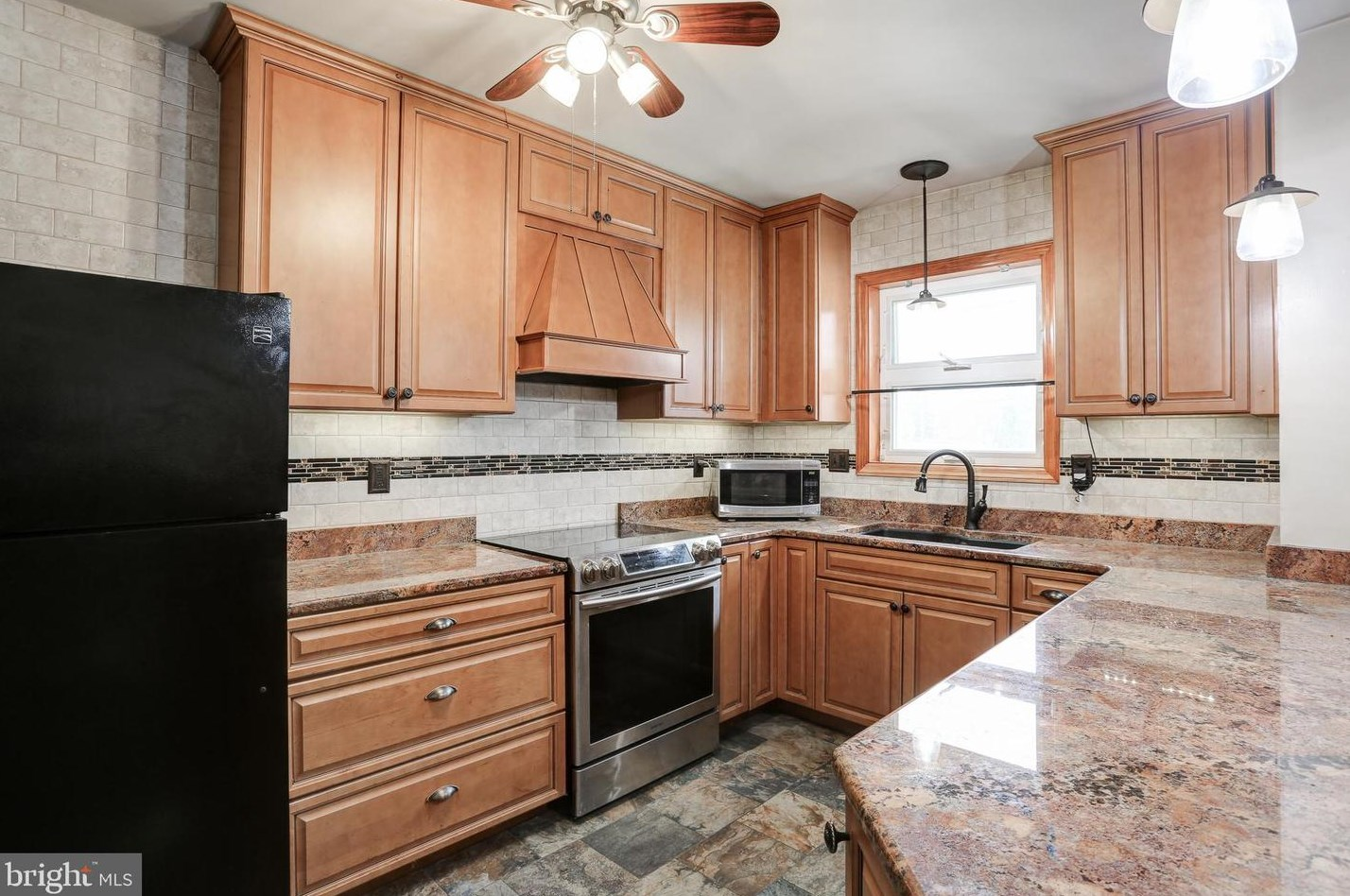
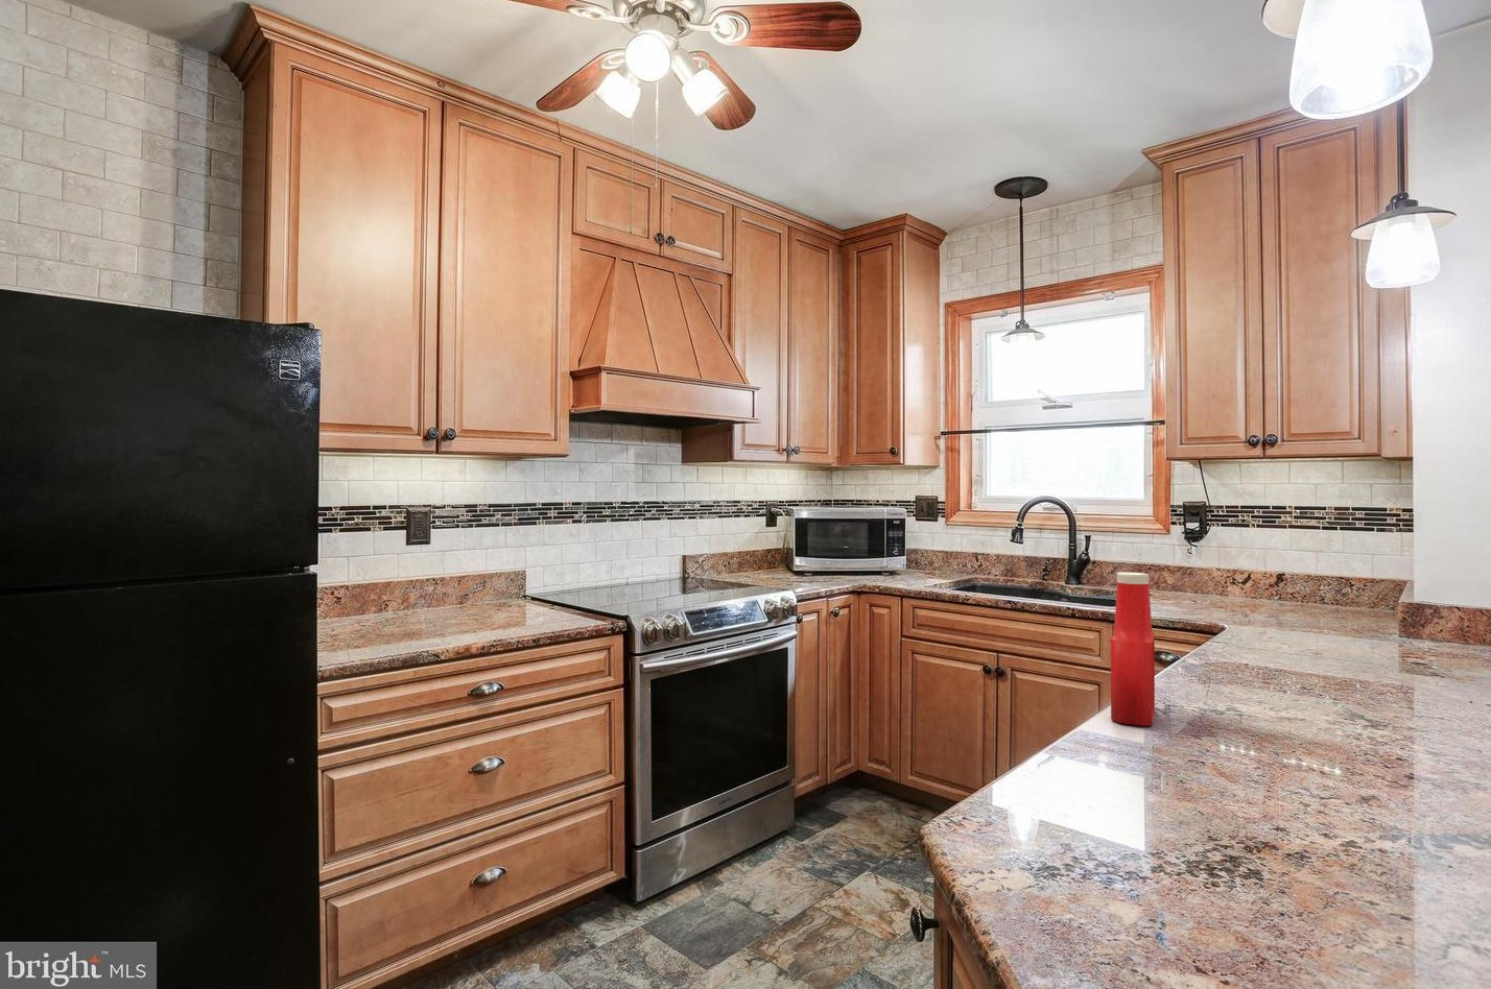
+ soap bottle [1110,572,1156,727]
